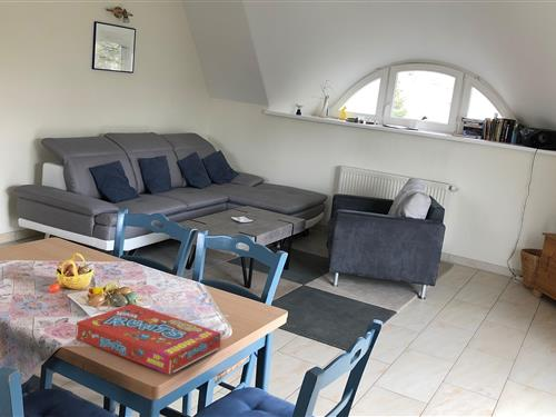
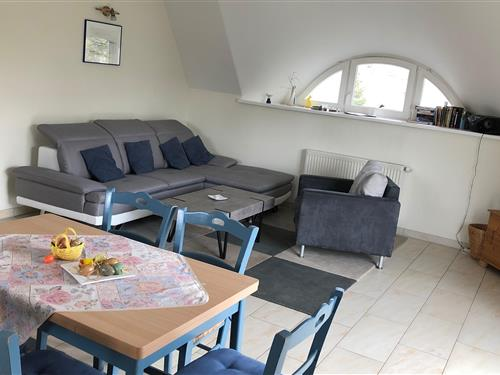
- snack box [75,302,222,376]
